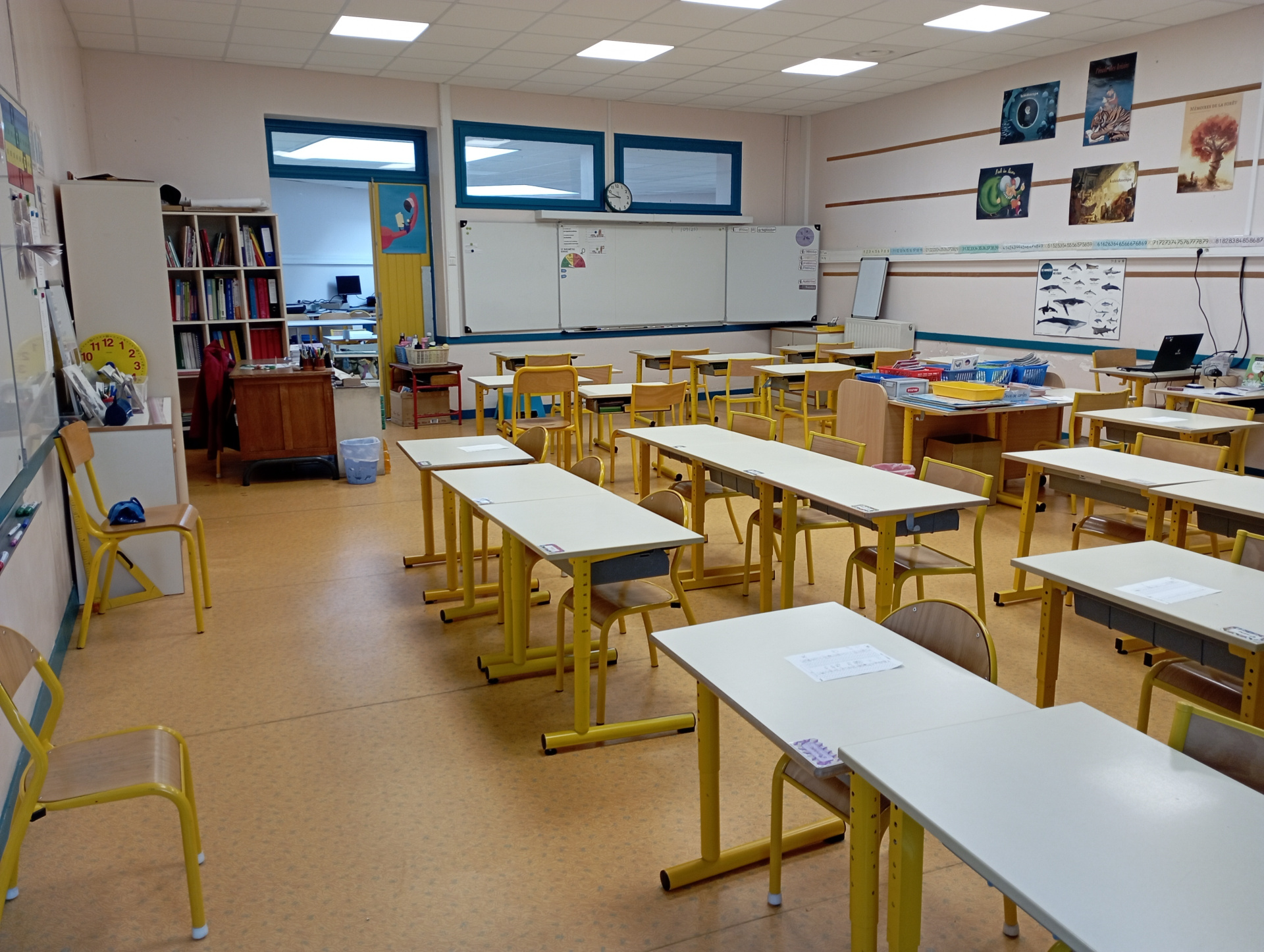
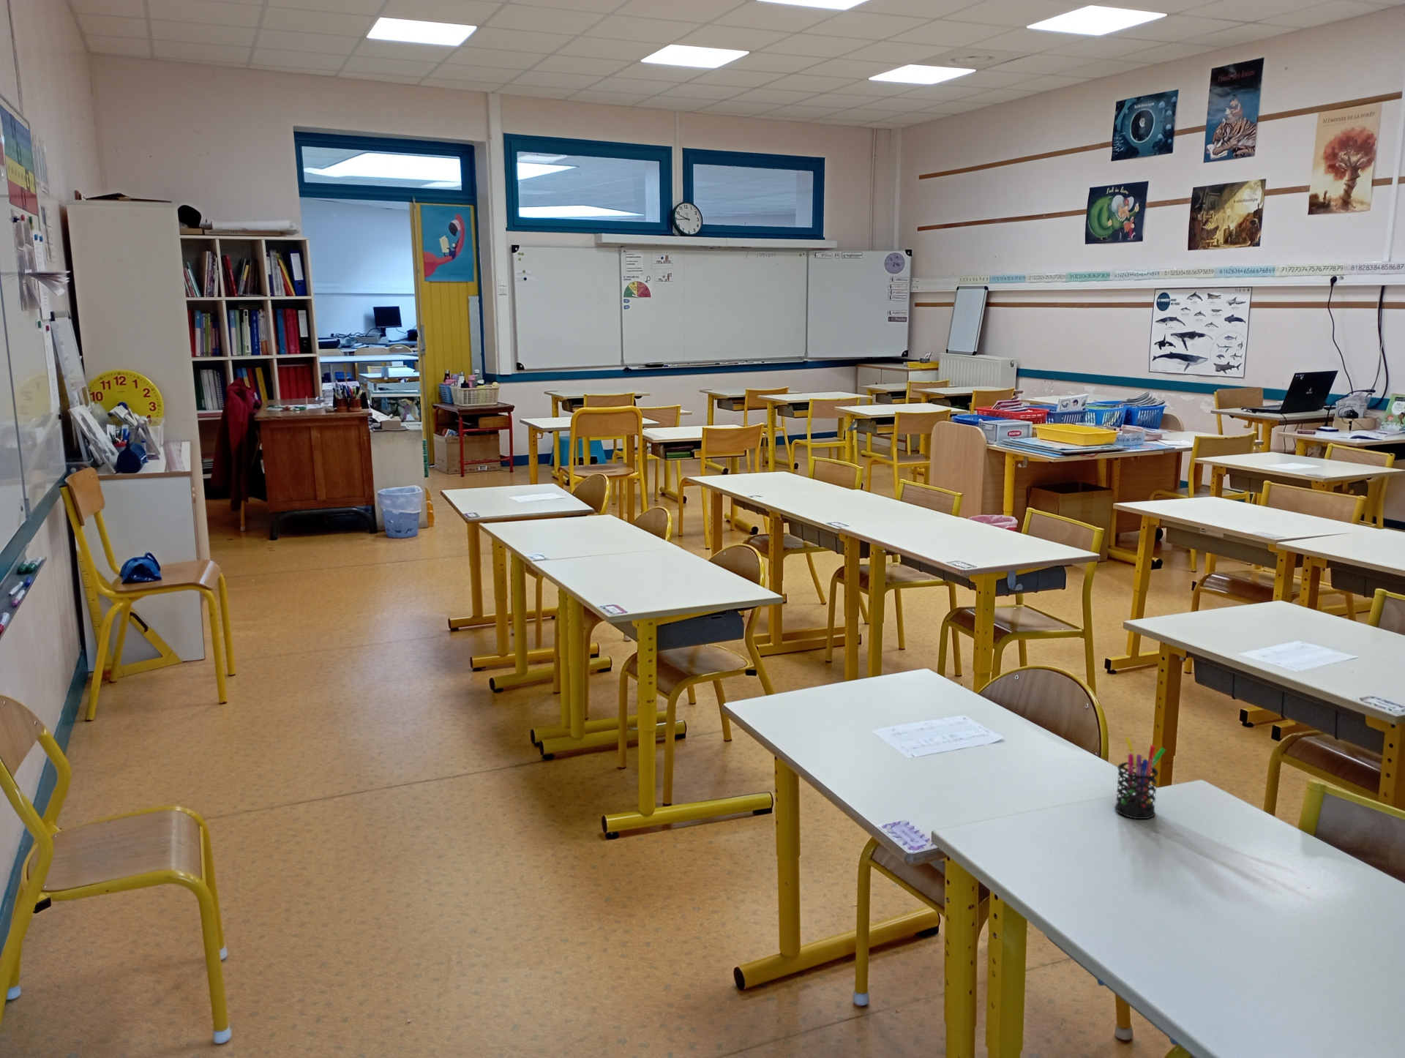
+ pen holder [1115,736,1166,819]
